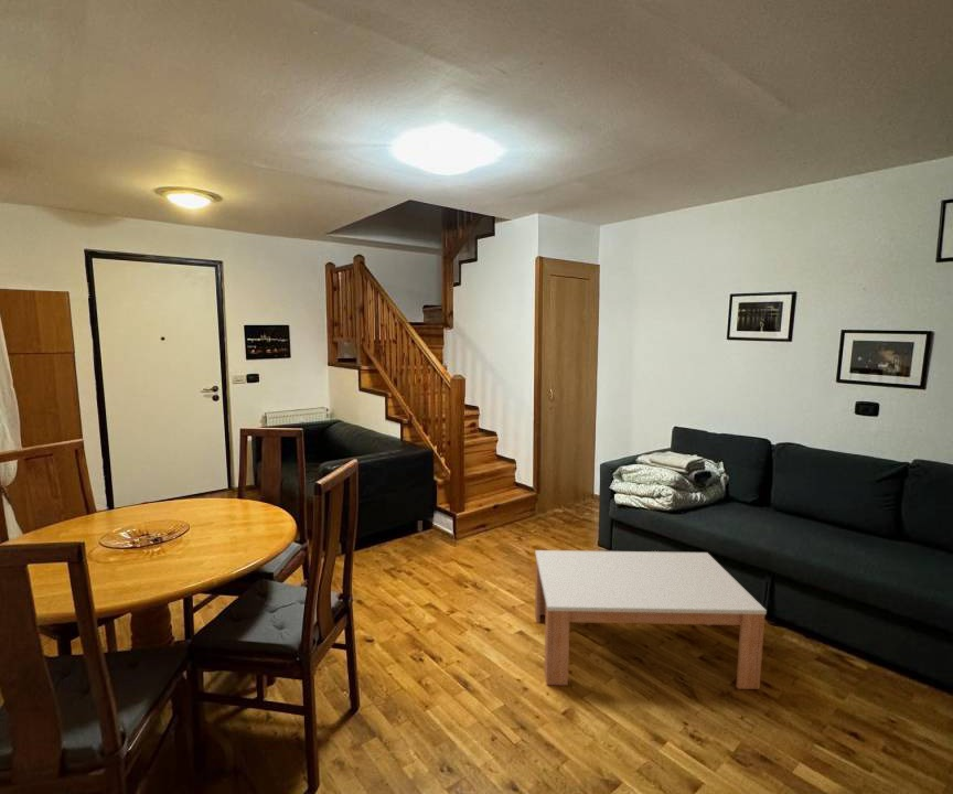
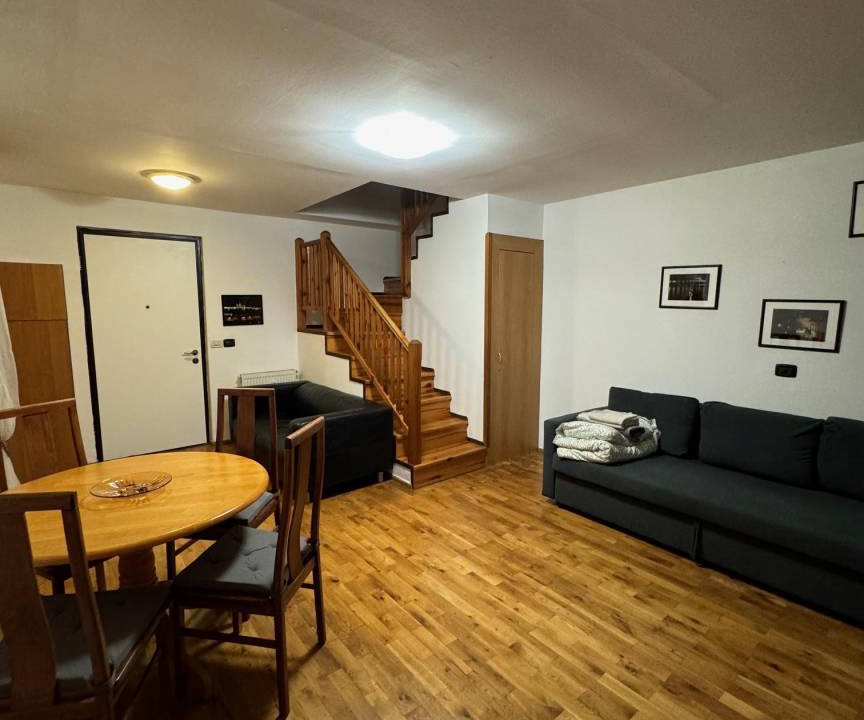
- coffee table [534,549,768,690]
